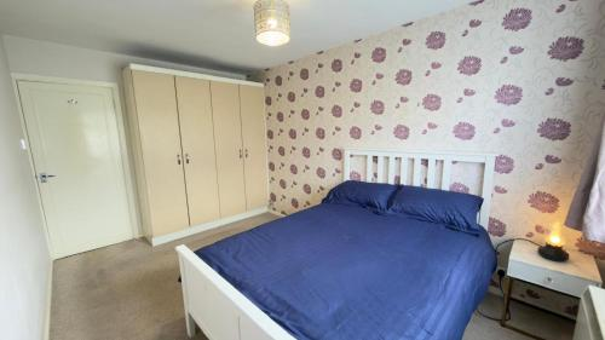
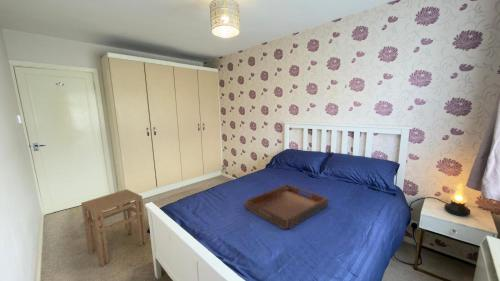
+ serving tray [244,183,329,231]
+ stool [80,188,148,267]
